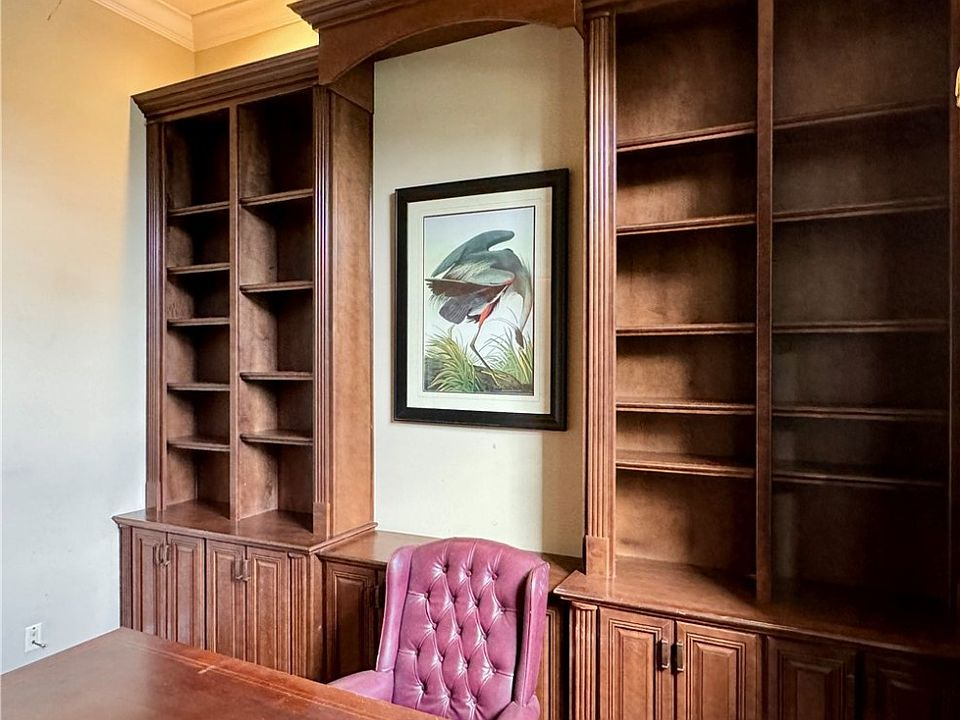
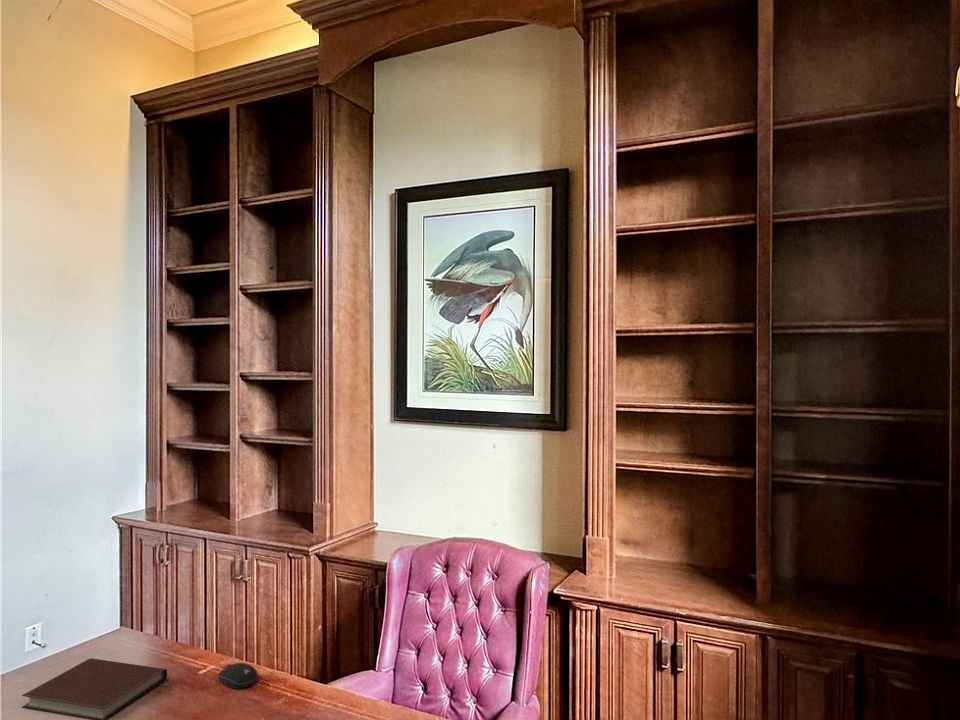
+ computer mouse [217,662,259,690]
+ notebook [21,657,168,720]
